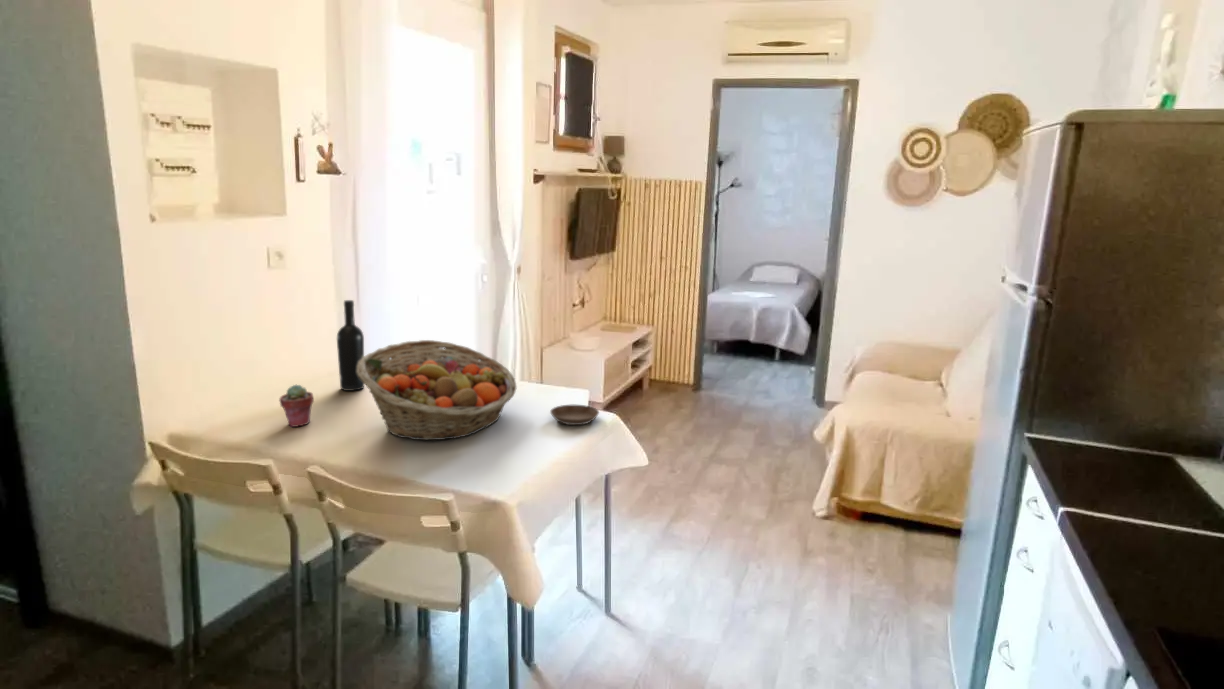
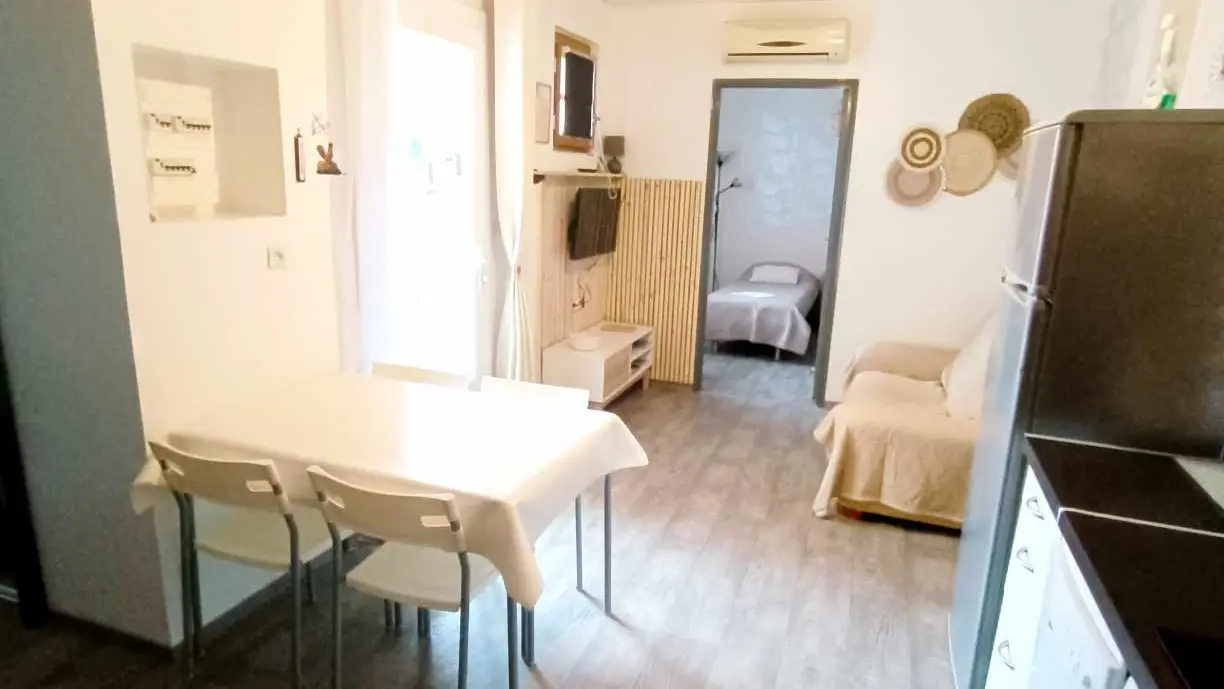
- potted succulent [278,384,315,428]
- wine bottle [336,299,365,392]
- saucer [549,404,600,426]
- fruit basket [357,339,518,441]
